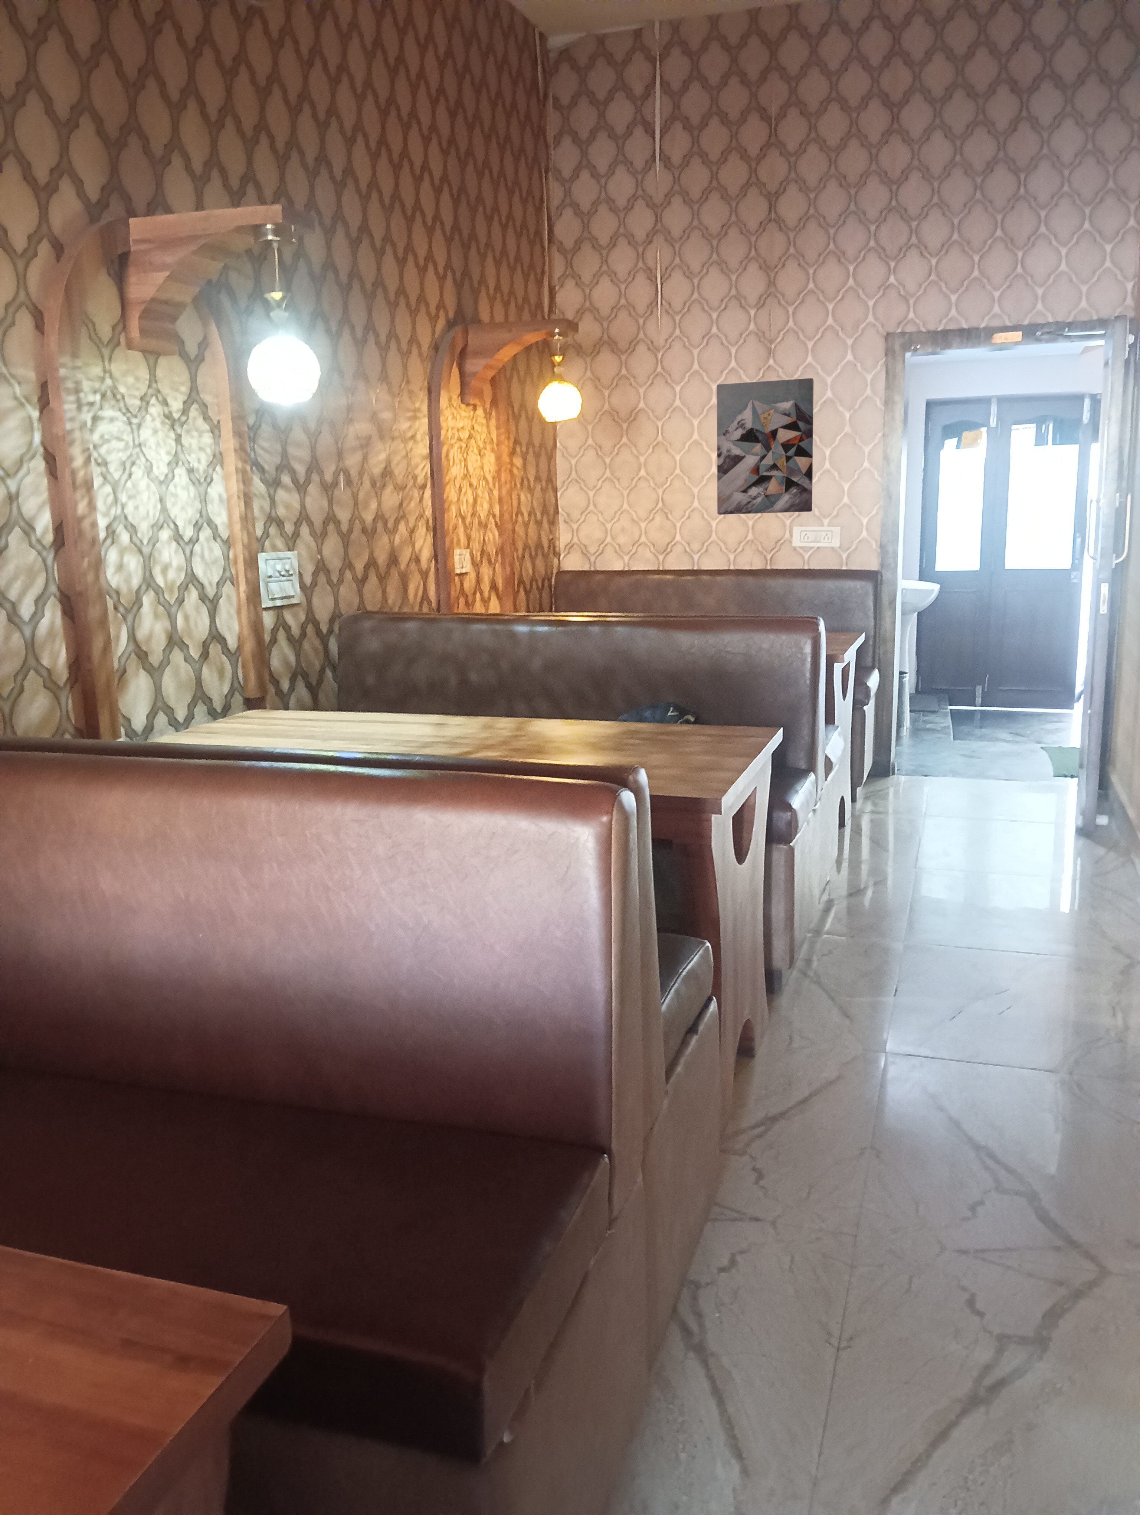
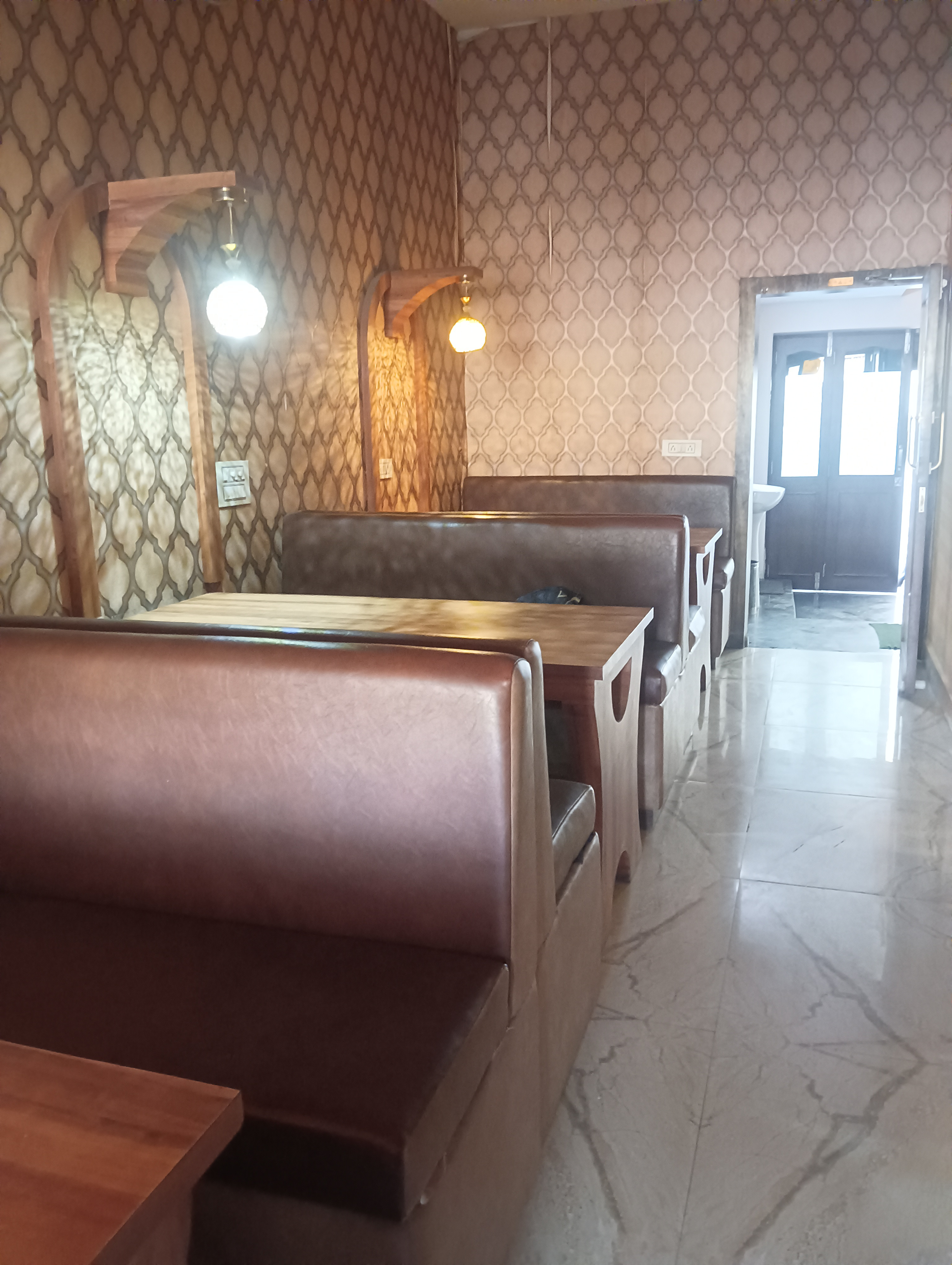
- wall art [716,378,814,515]
